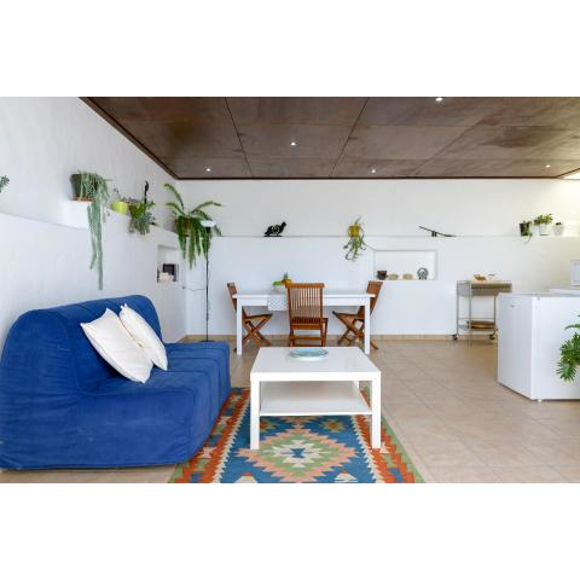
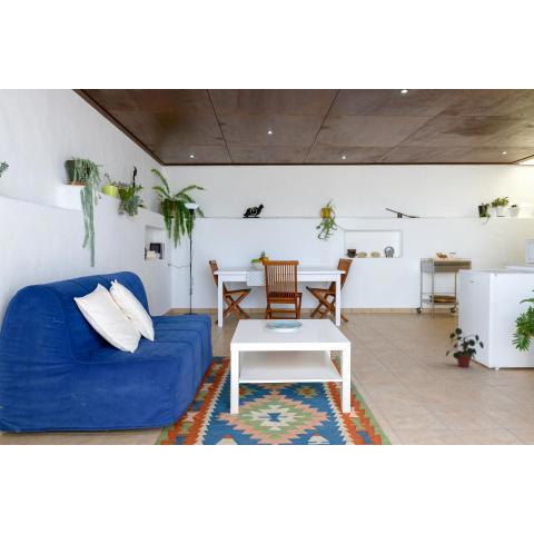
+ potted plant [445,327,485,368]
